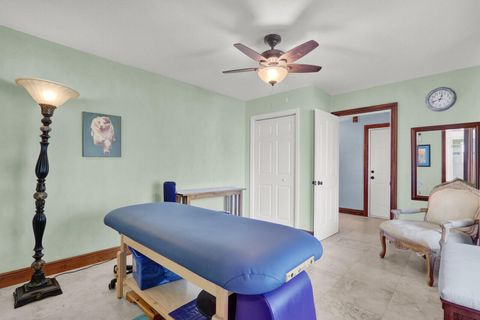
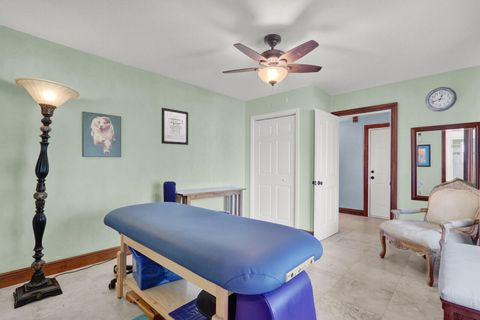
+ wall art [161,107,189,146]
